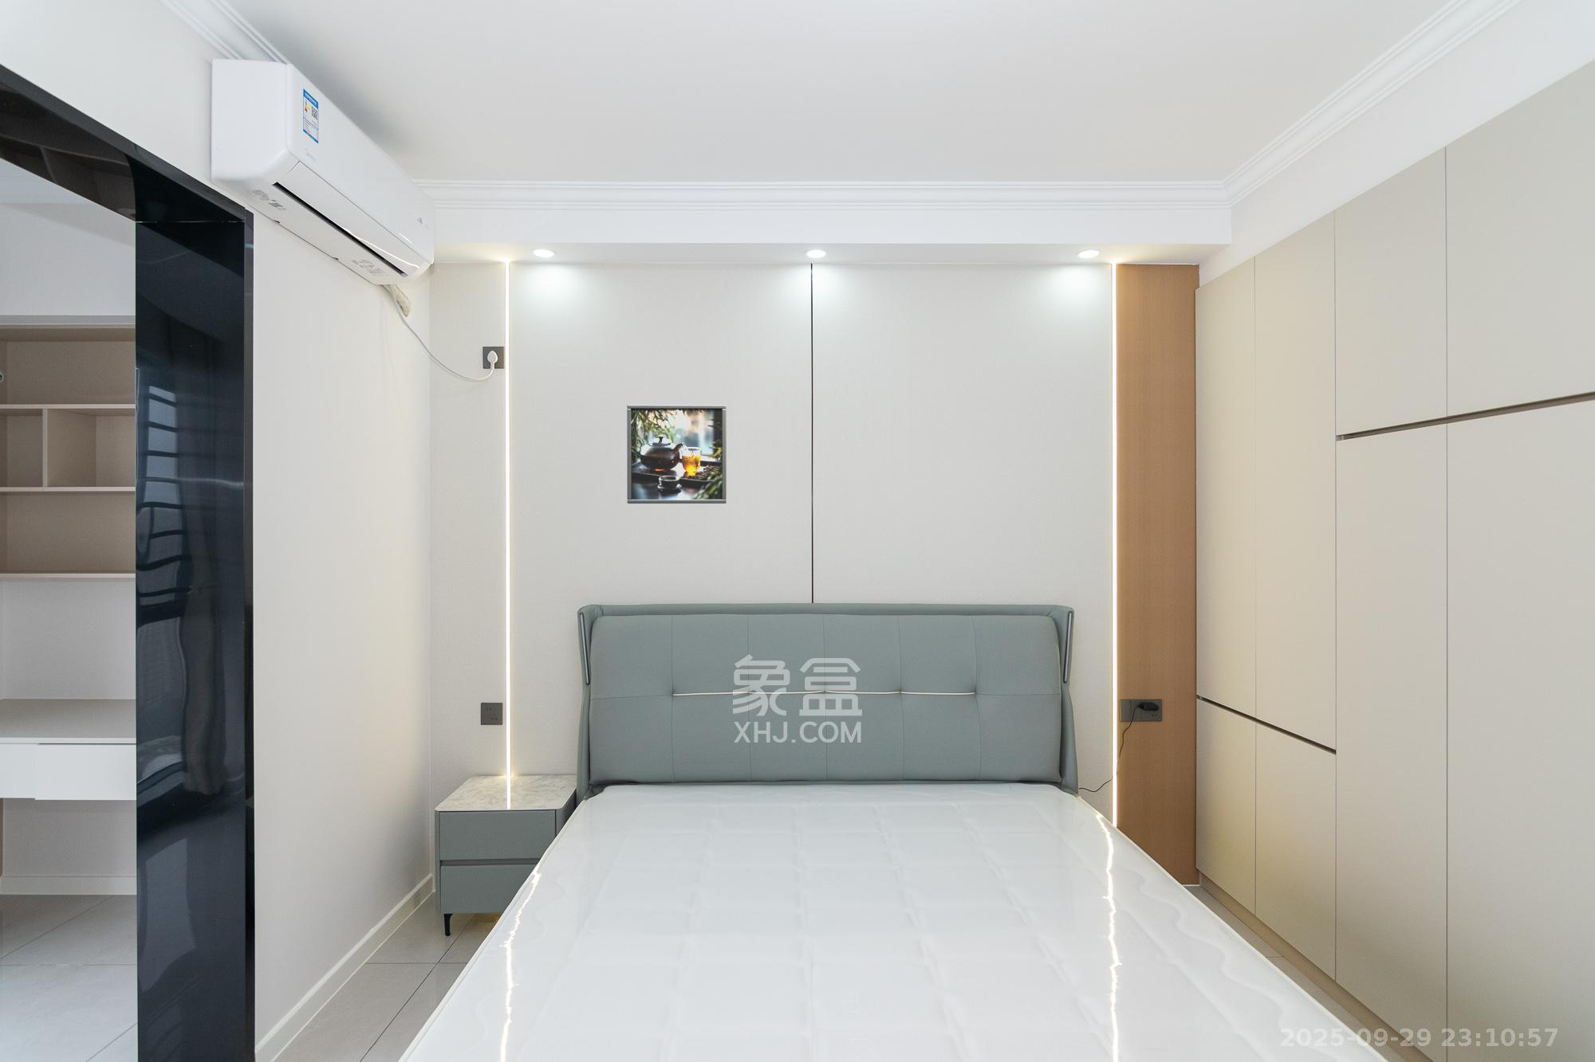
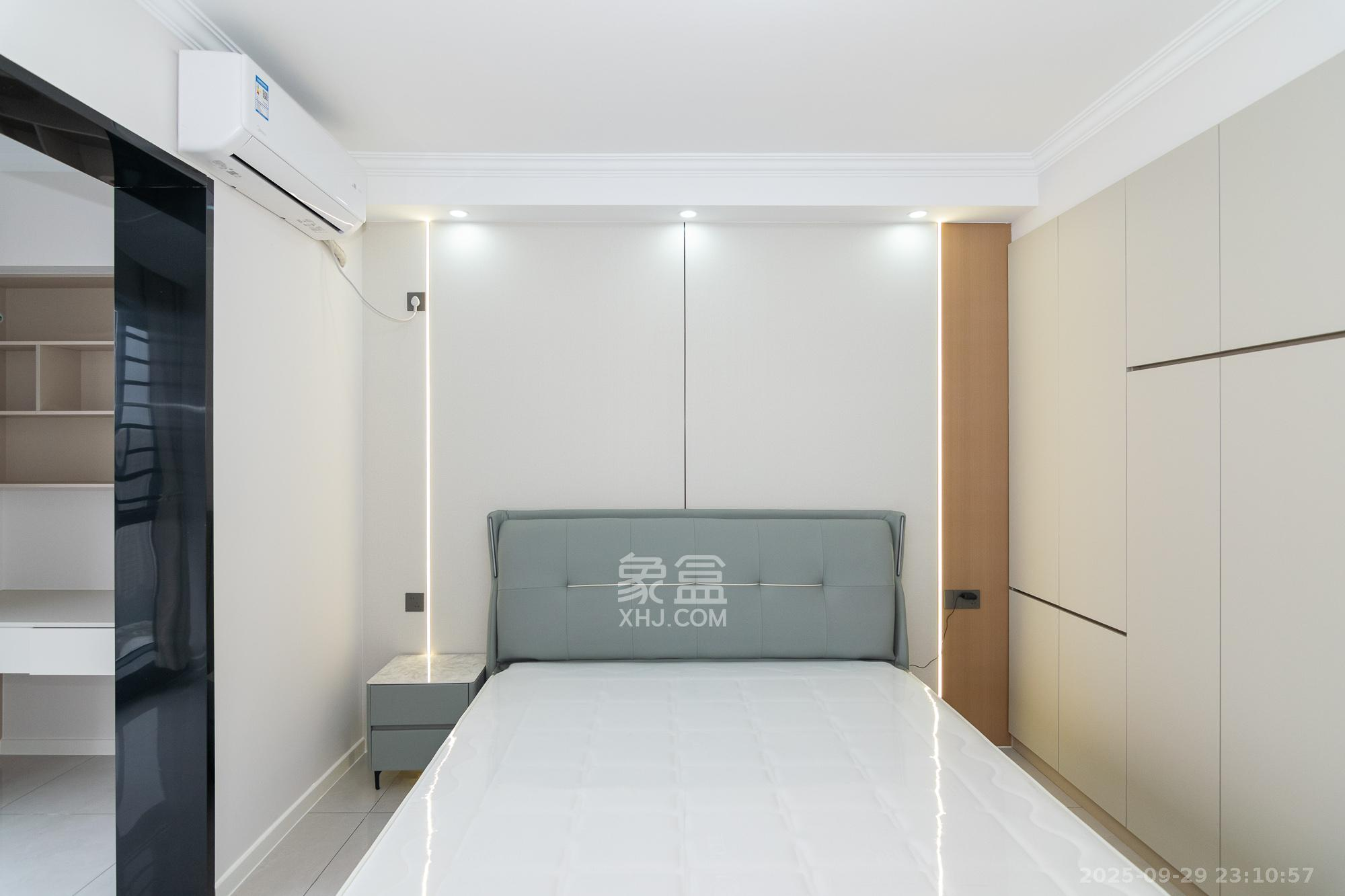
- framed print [626,404,727,504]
